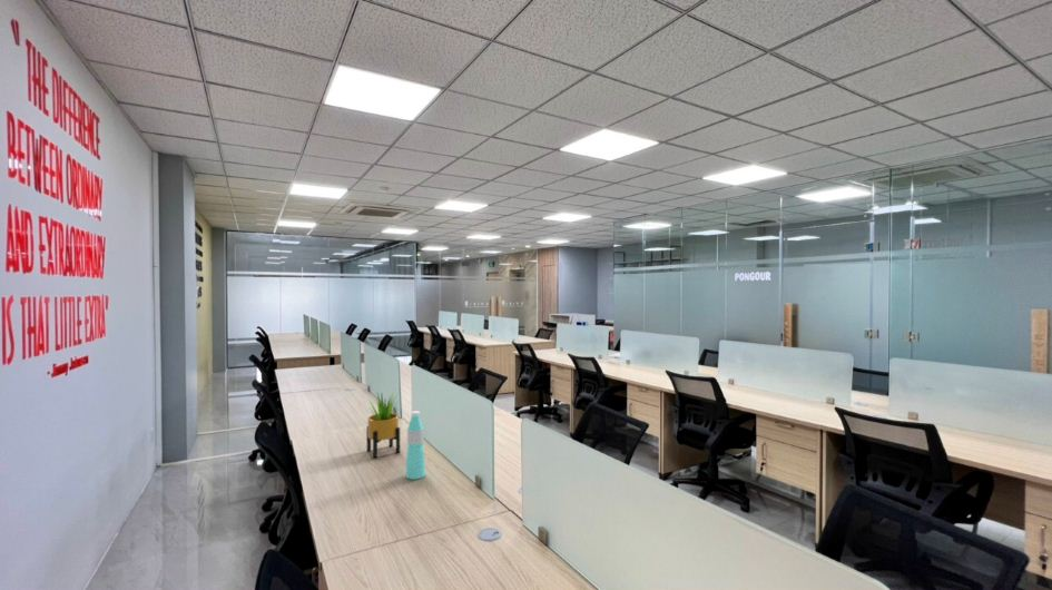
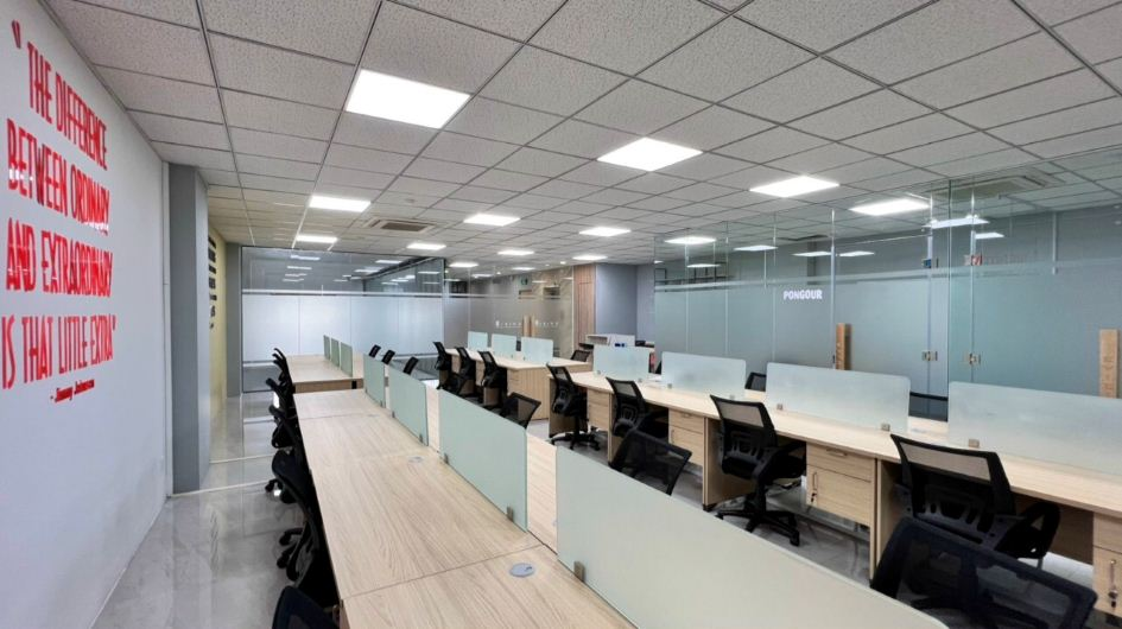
- water bottle [405,410,426,481]
- potted plant [365,393,401,459]
